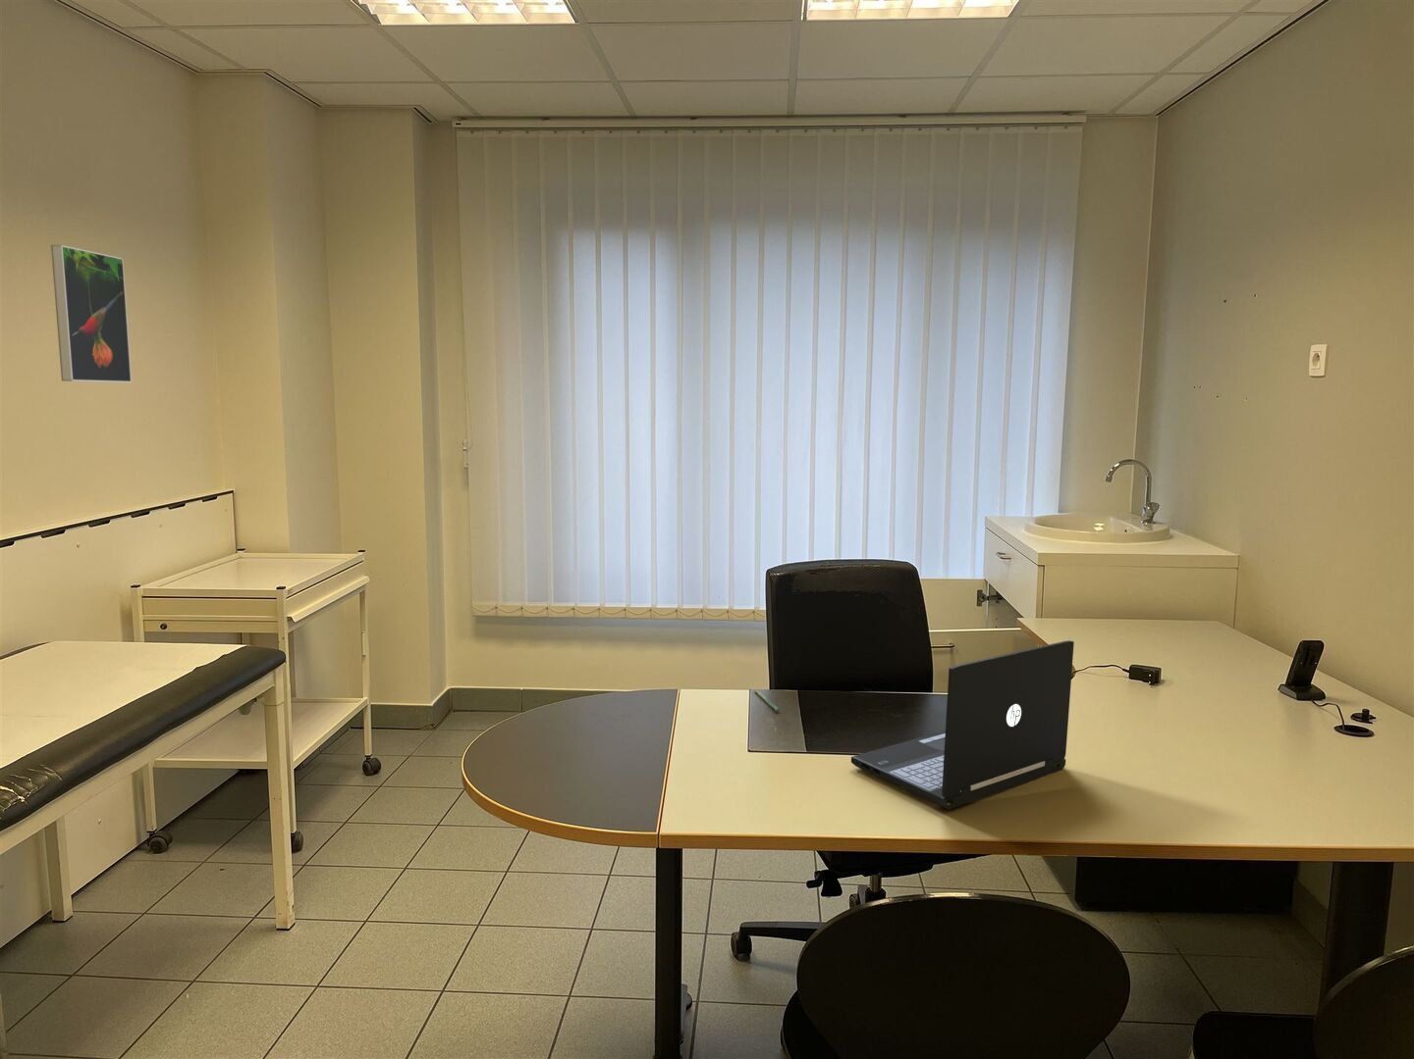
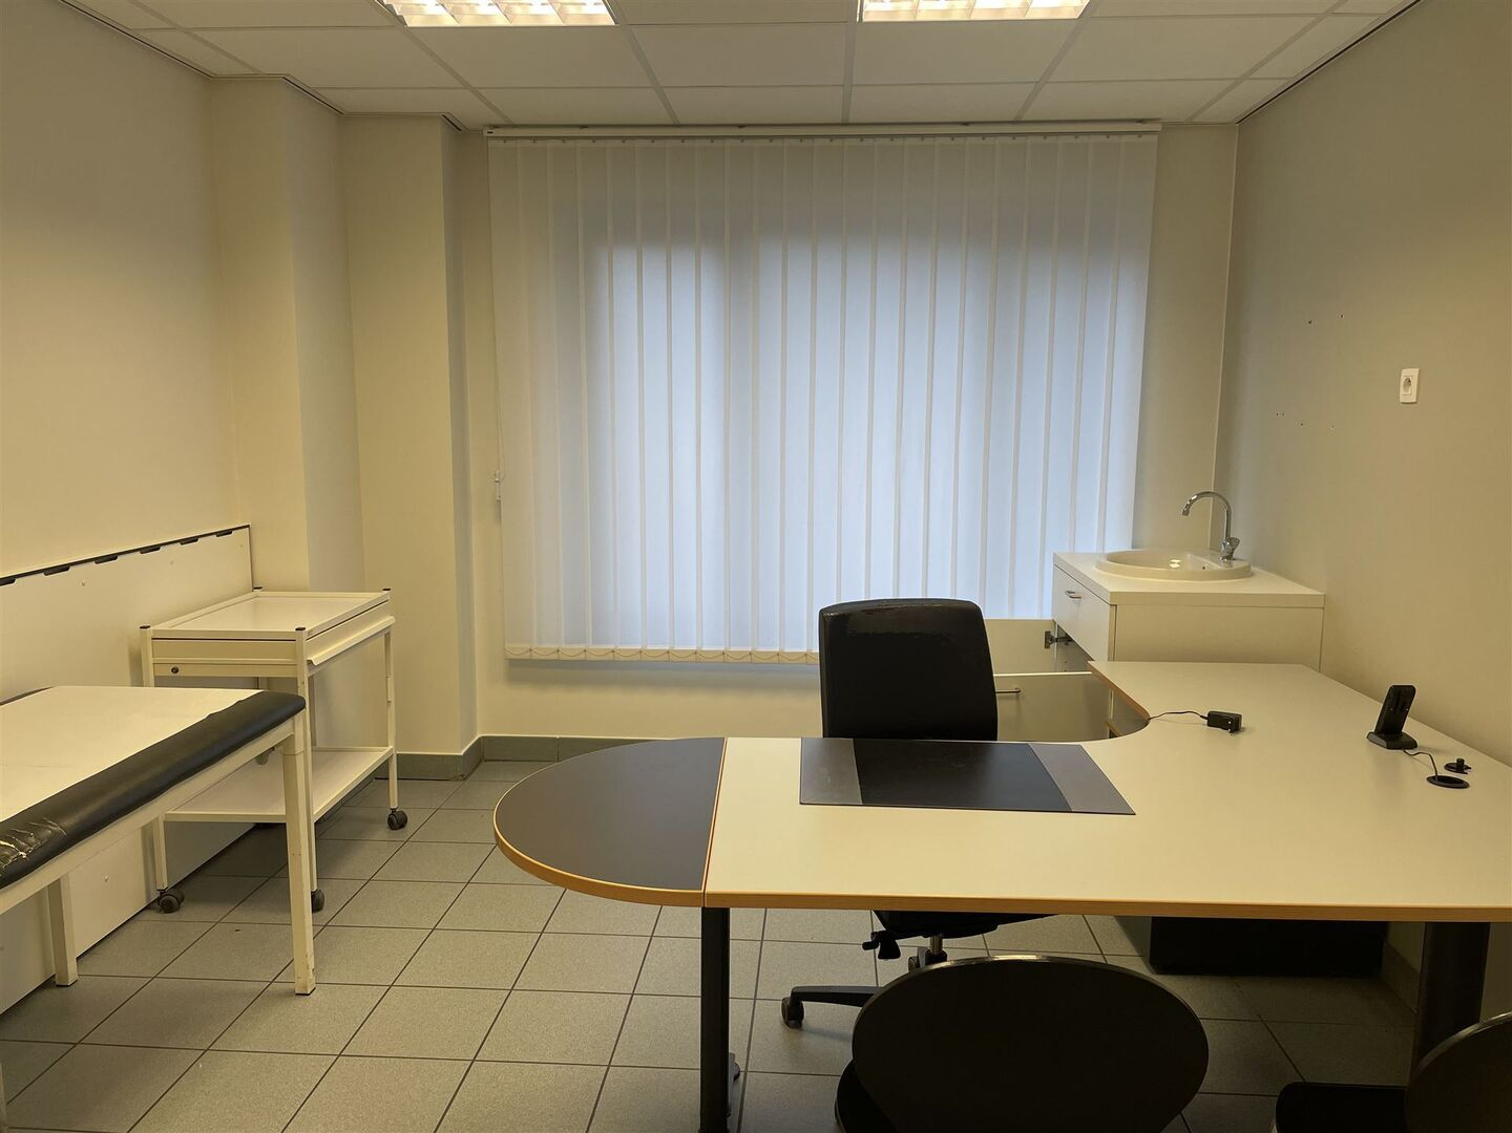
- laptop [851,640,1076,811]
- pen [753,689,780,713]
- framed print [50,244,132,384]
